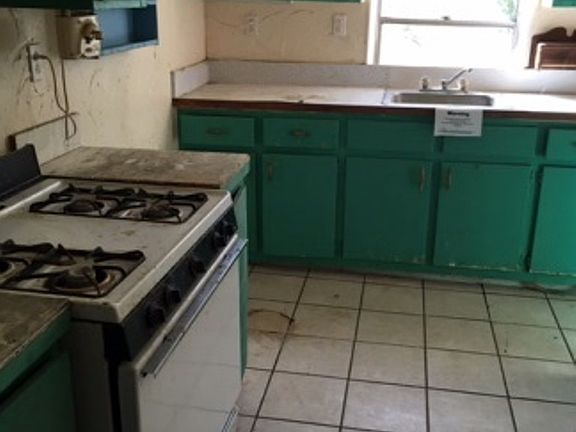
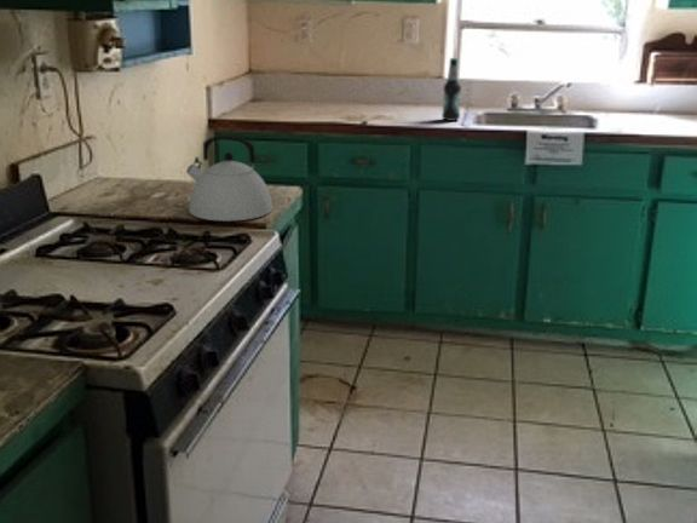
+ kettle [185,134,273,223]
+ bottle [440,57,462,122]
